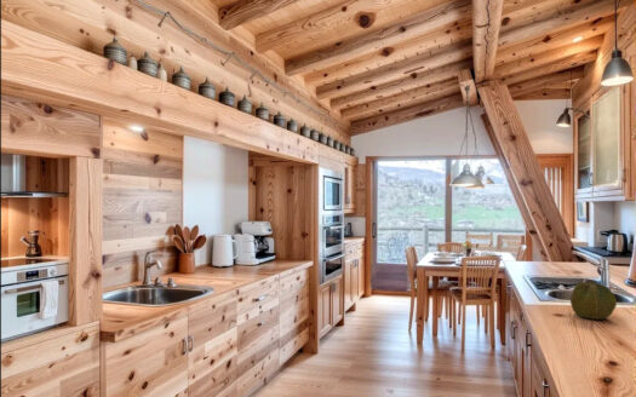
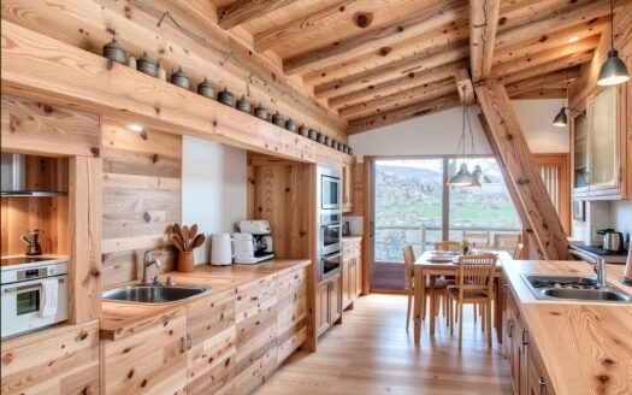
- cabbage [569,280,618,321]
